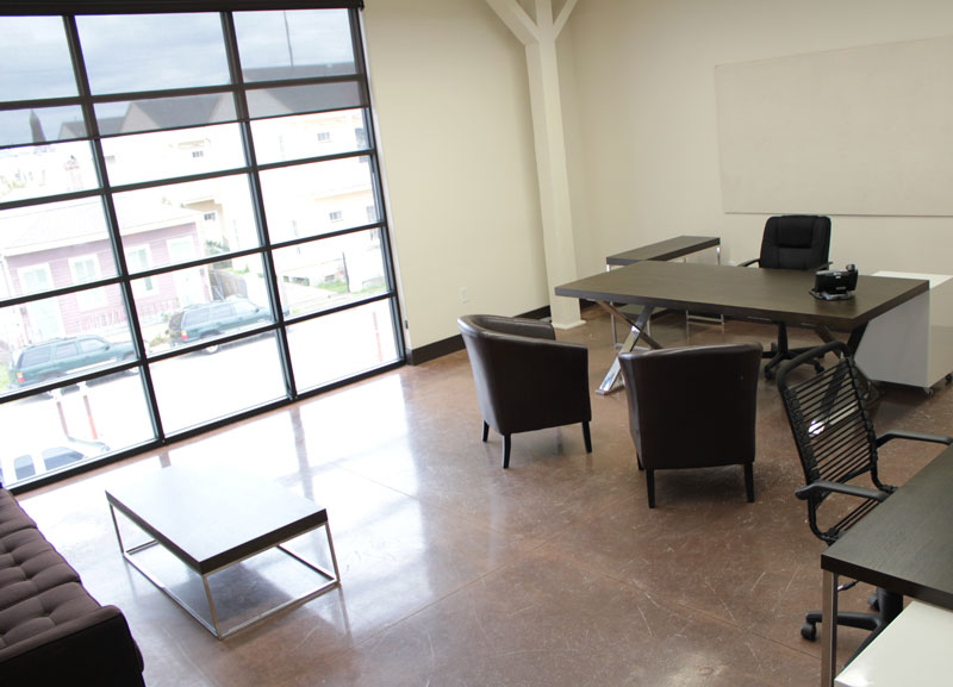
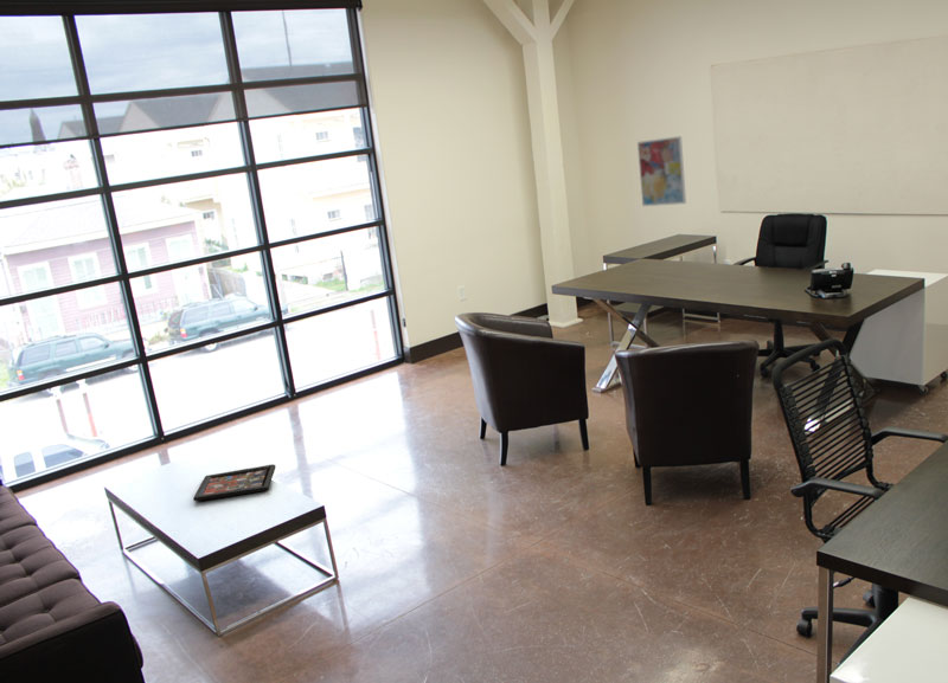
+ decorative tray [192,463,276,502]
+ wall art [636,135,687,207]
